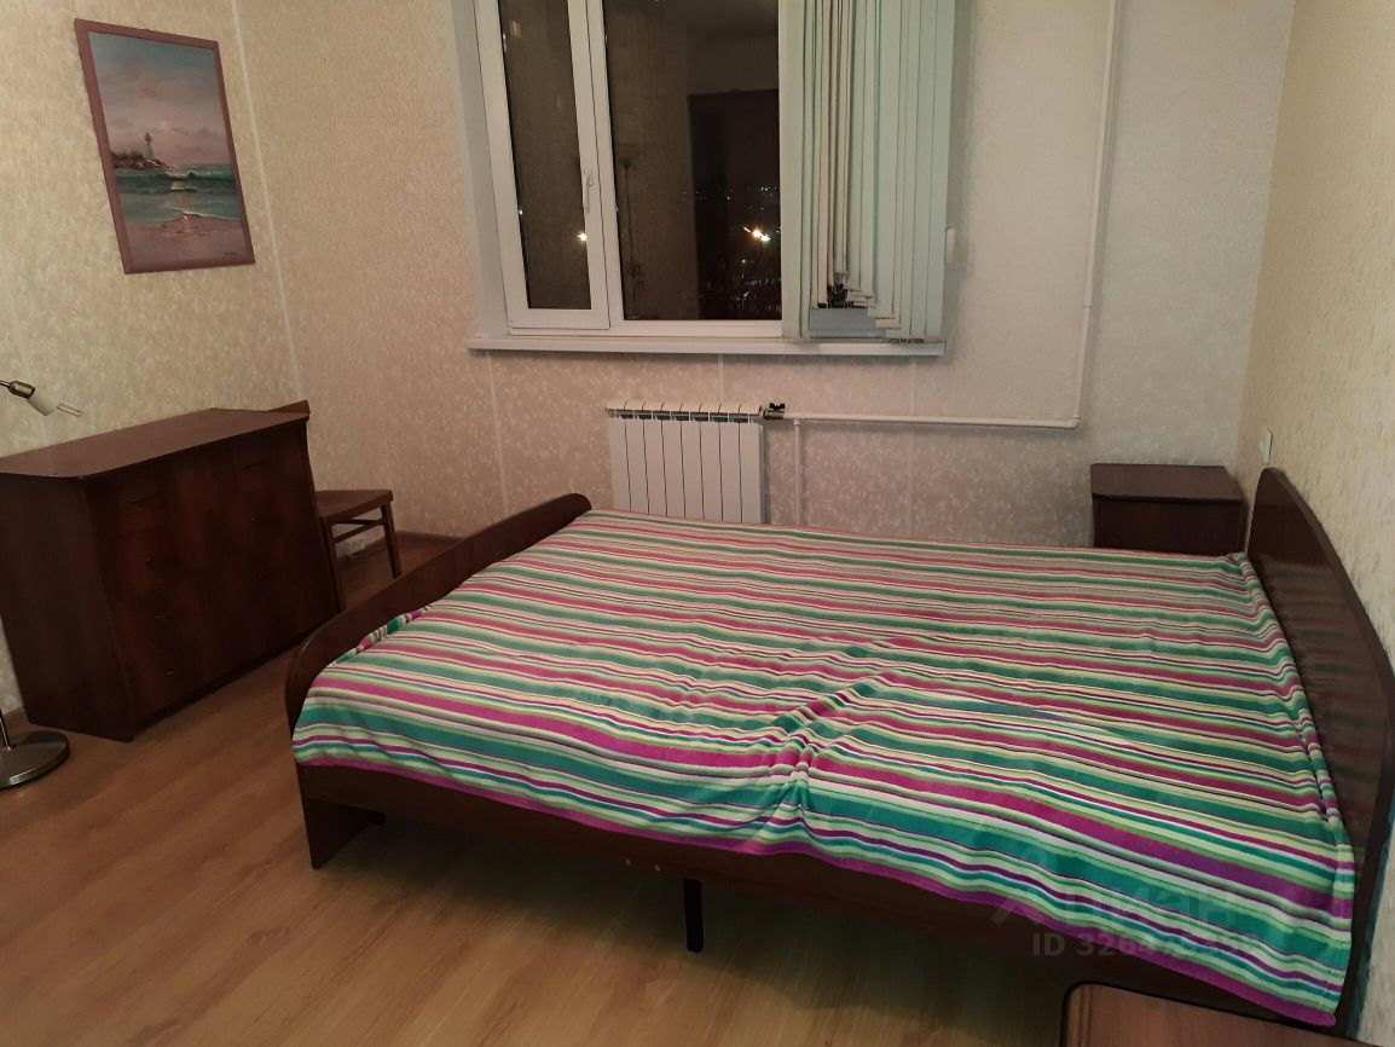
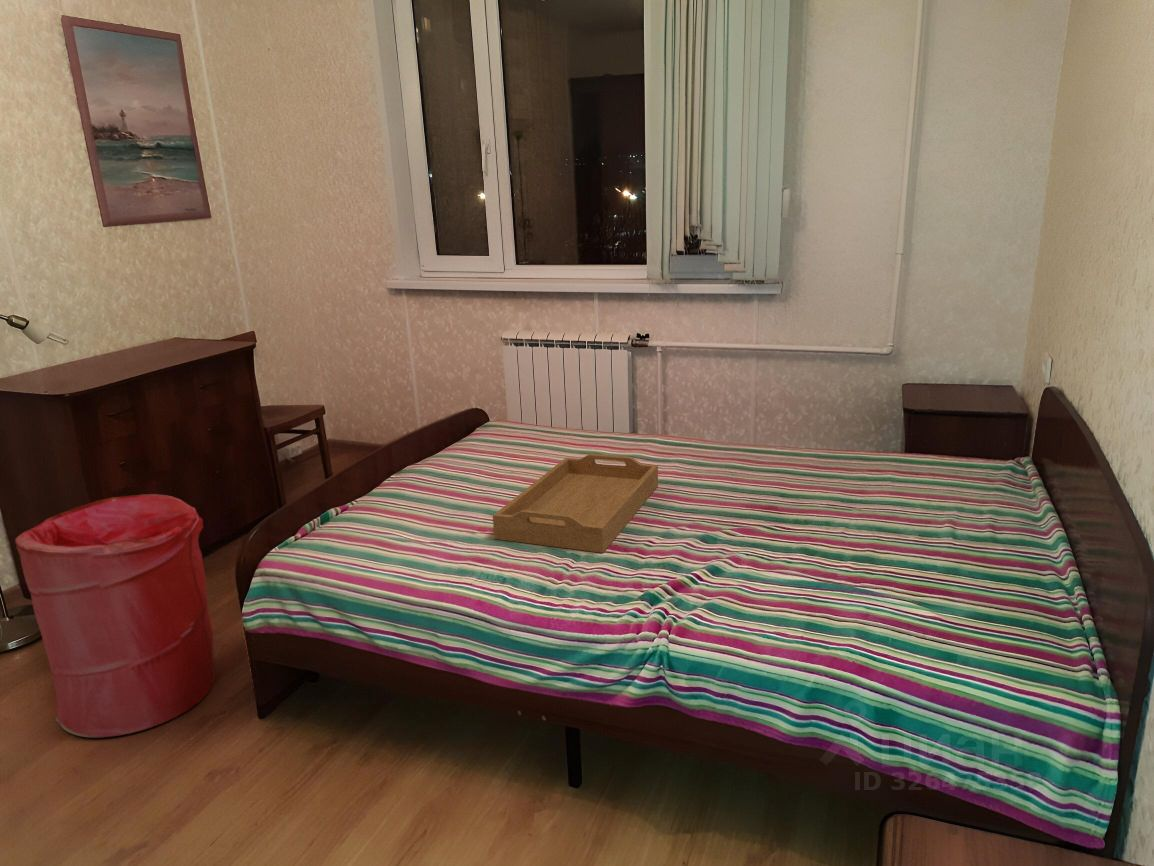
+ serving tray [492,453,659,554]
+ laundry hamper [14,493,216,738]
